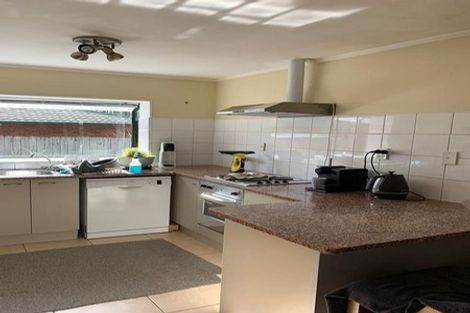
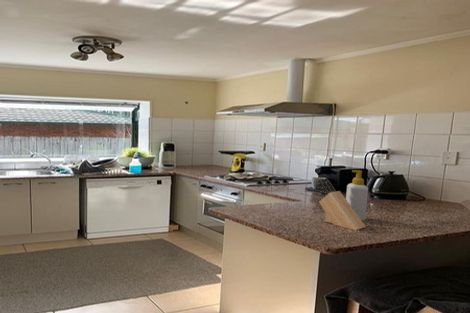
+ knife block [316,178,367,231]
+ soap bottle [345,169,369,222]
